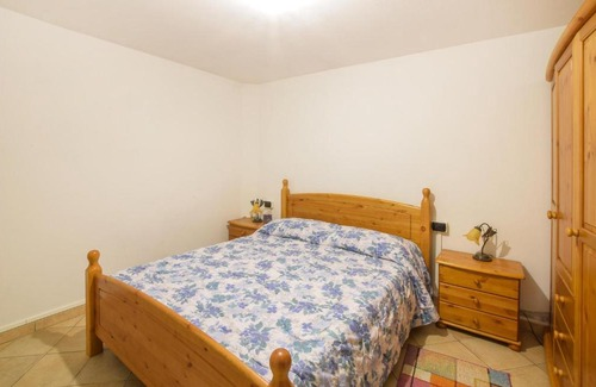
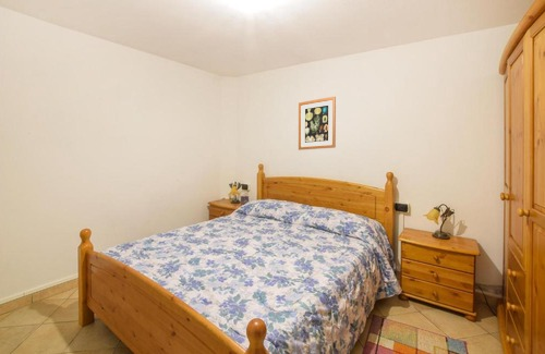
+ wall art [298,96,337,151]
